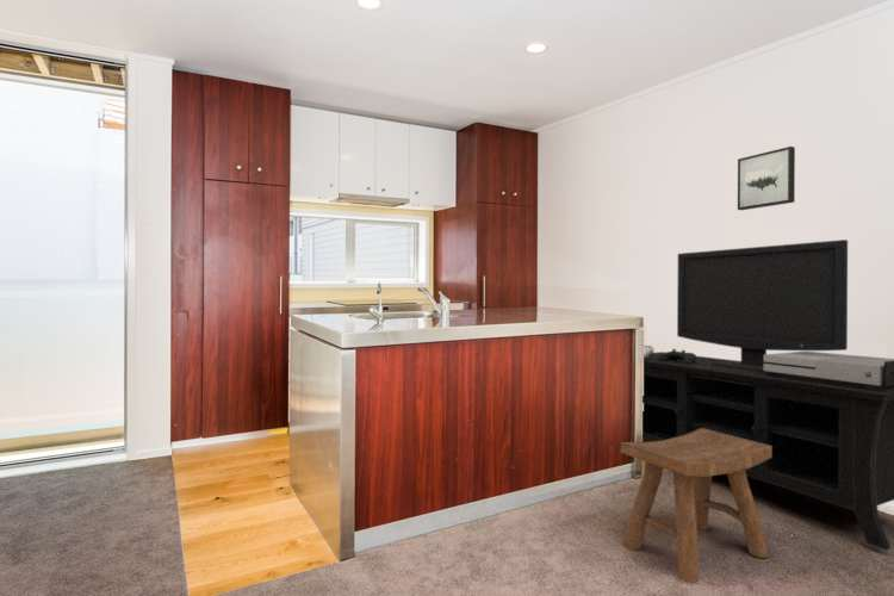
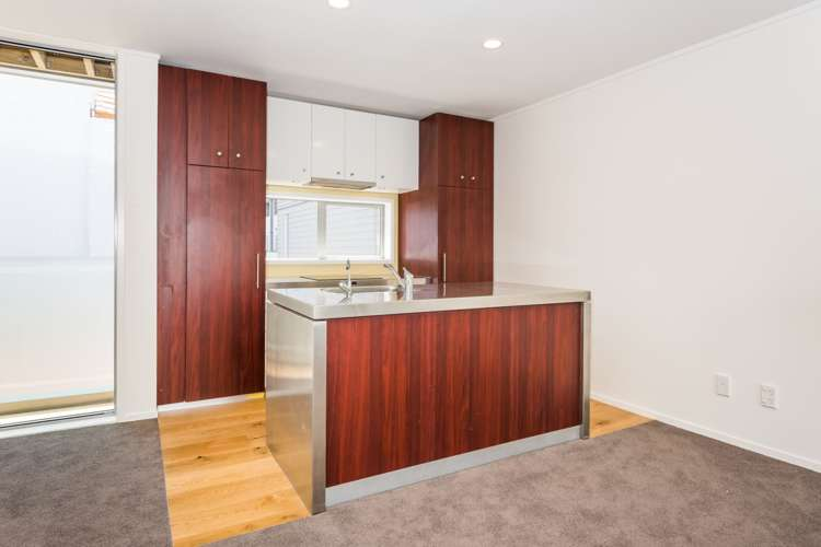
- stool [619,429,771,584]
- wall art [737,145,796,211]
- media console [641,238,894,551]
